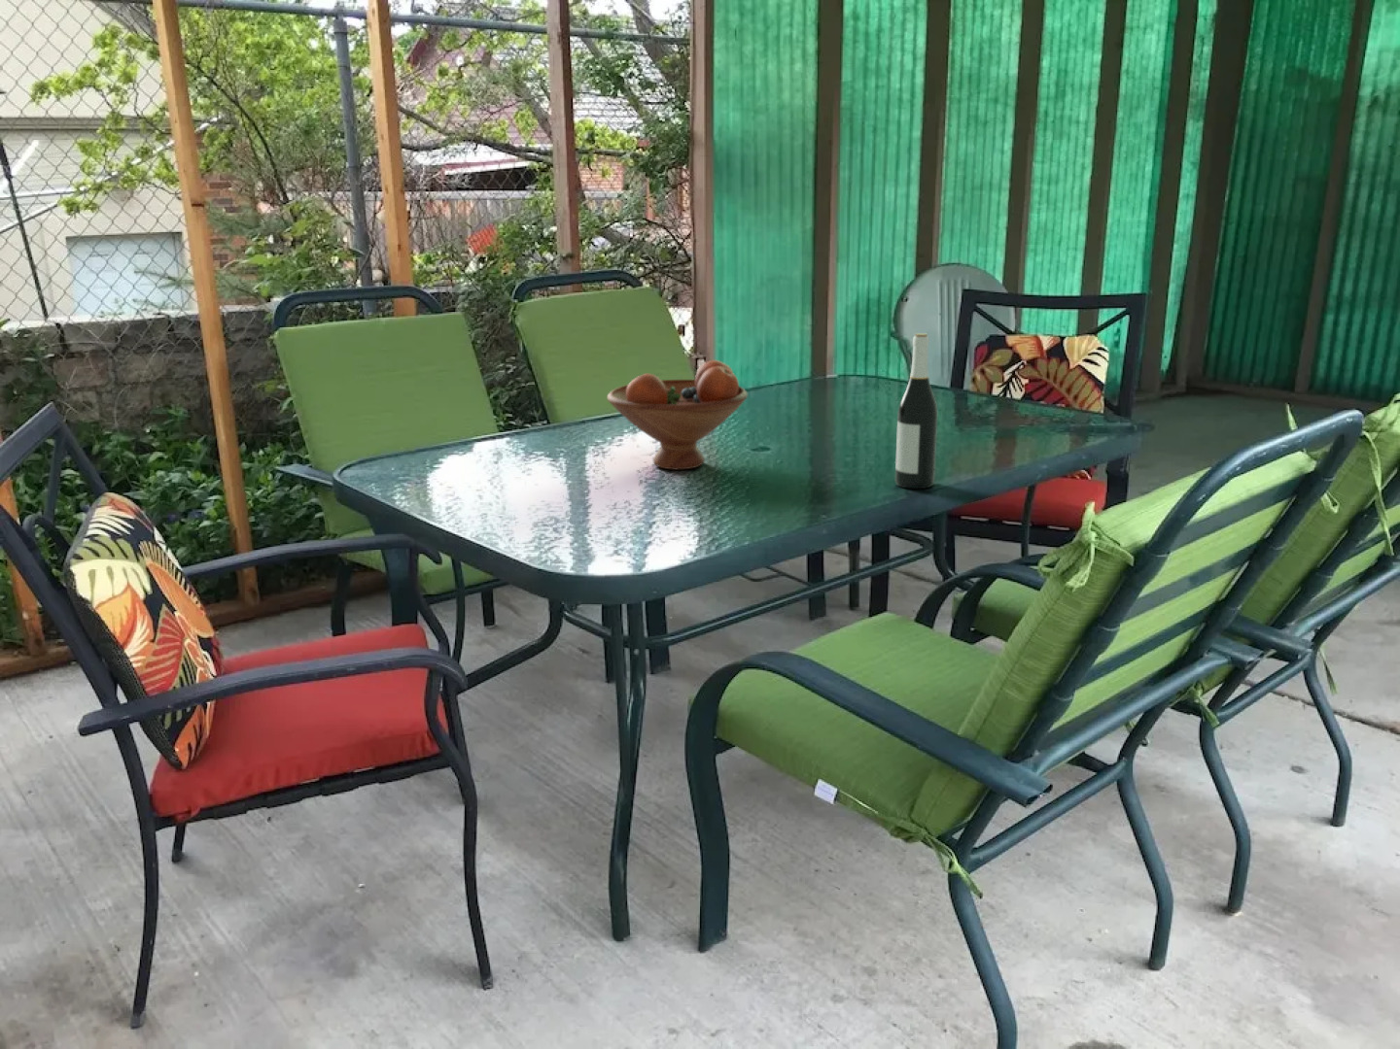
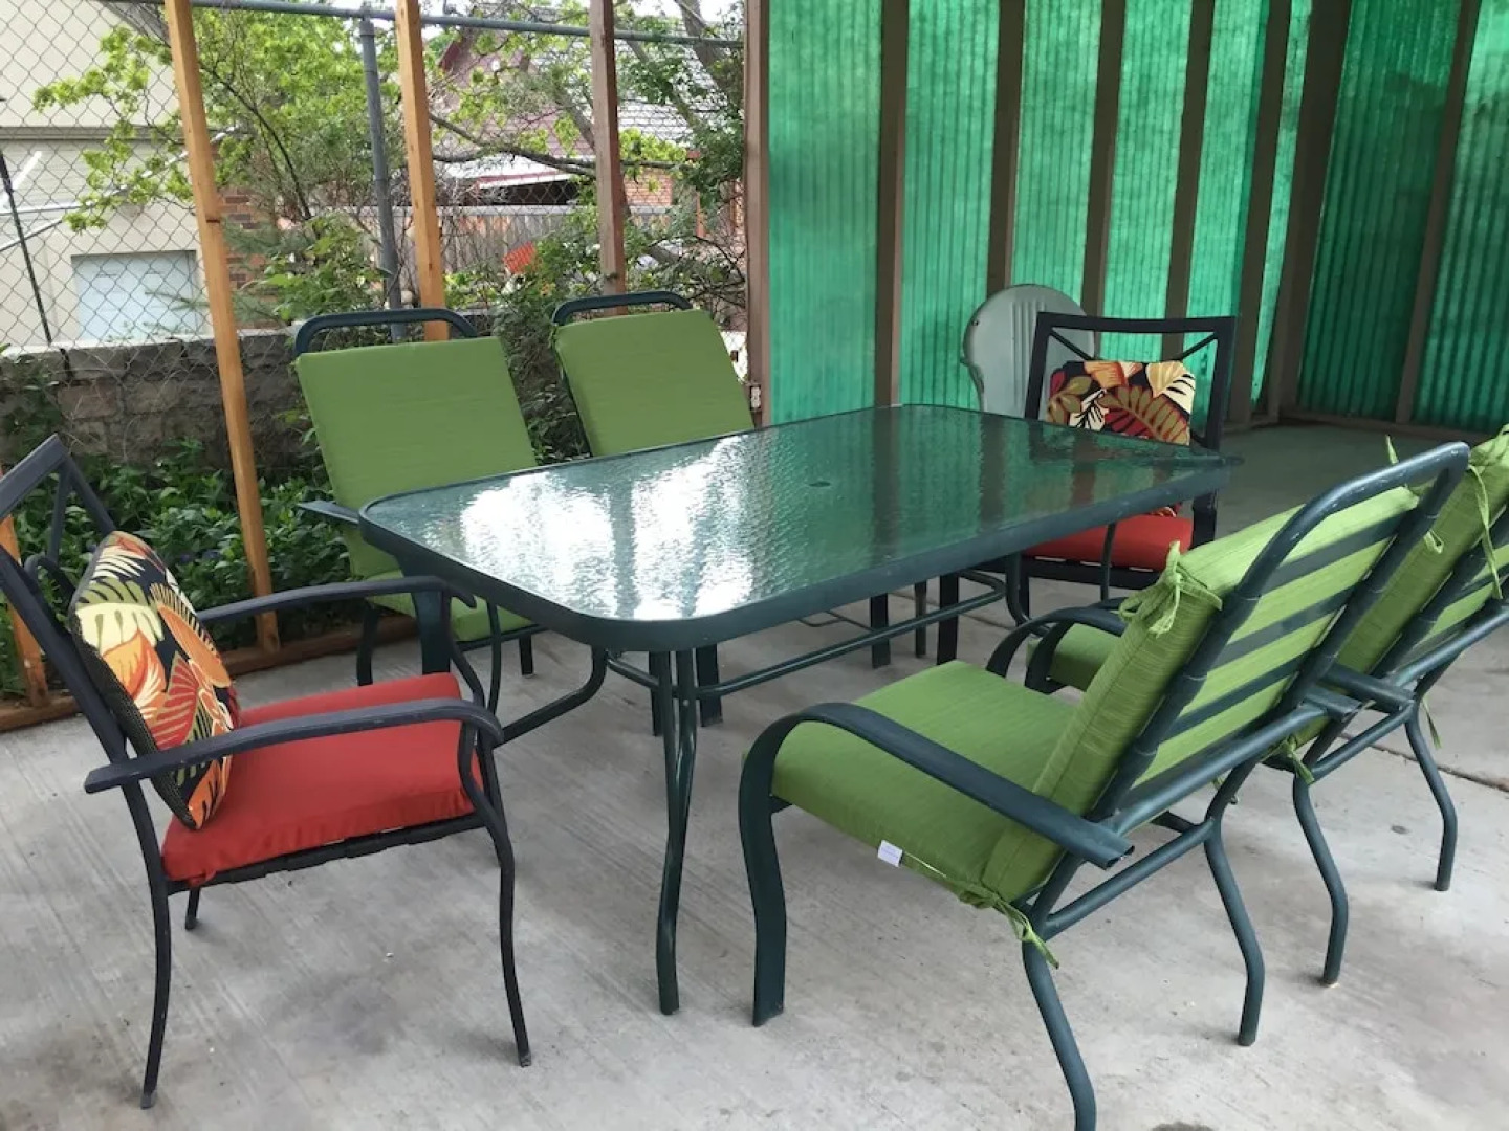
- fruit bowl [606,359,749,472]
- wine bottle [894,332,938,489]
